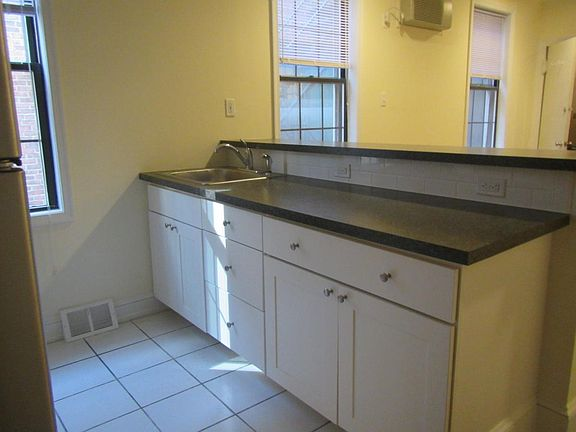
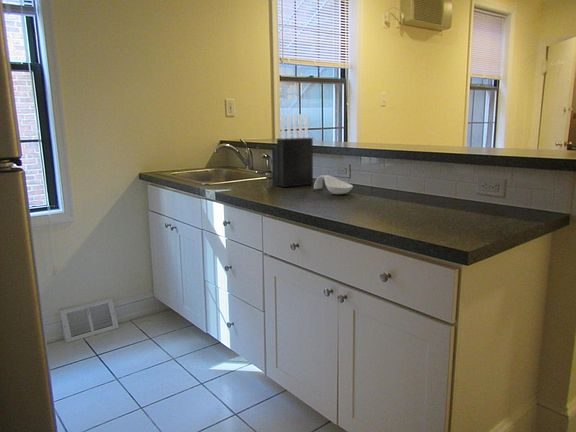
+ knife block [271,113,314,188]
+ spoon rest [313,174,354,195]
